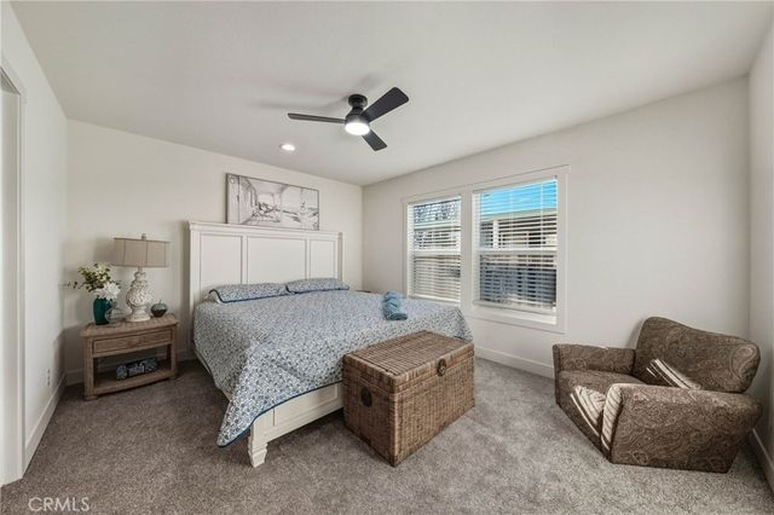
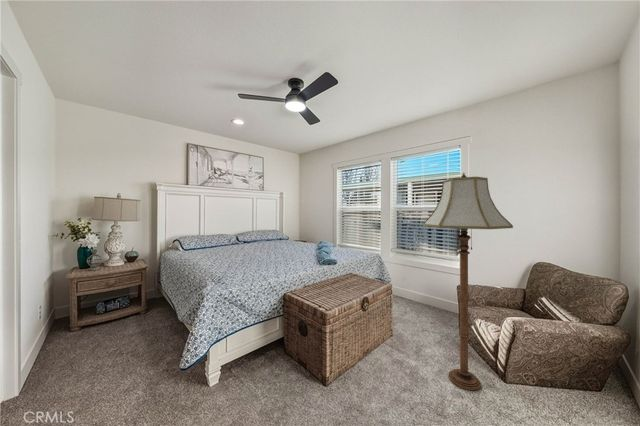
+ floor lamp [422,172,514,391]
